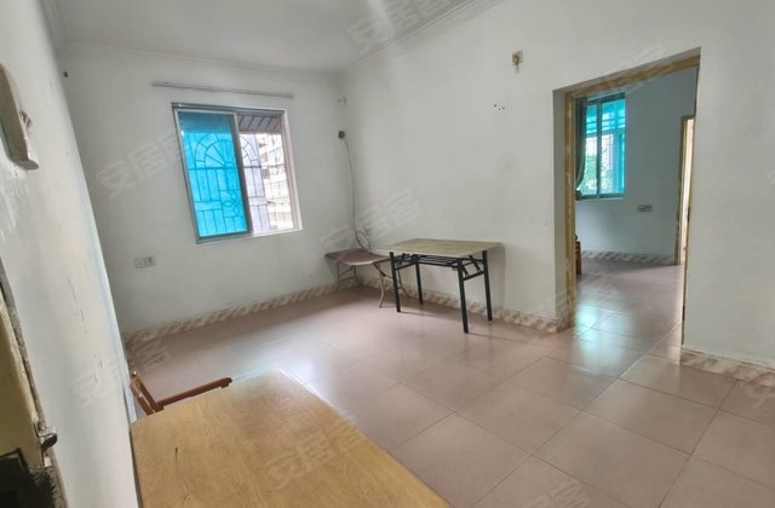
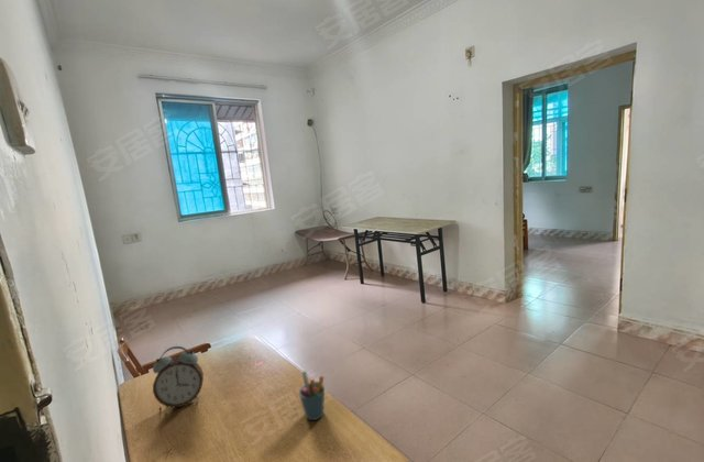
+ alarm clock [152,345,205,409]
+ pen holder [298,370,326,421]
